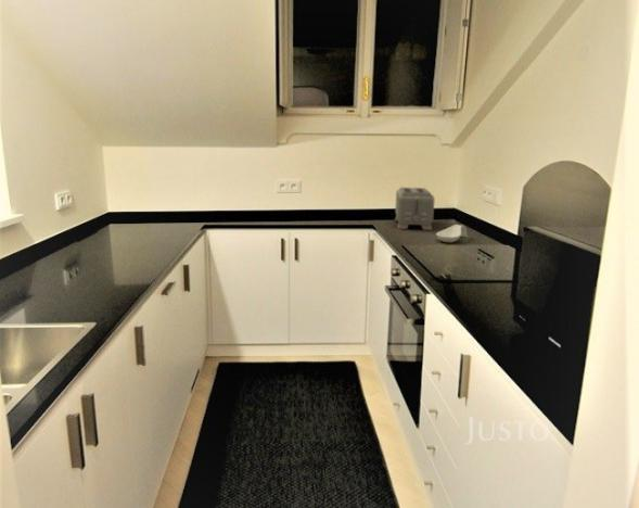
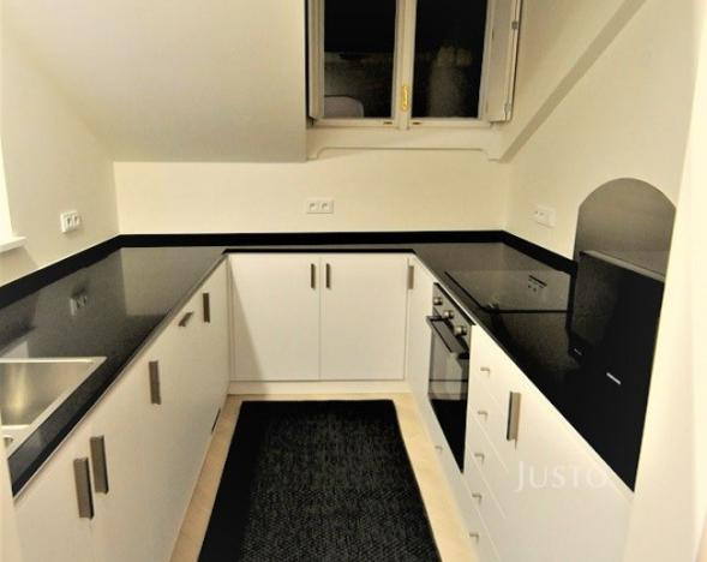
- toaster [394,187,435,231]
- spoon rest [435,224,469,243]
